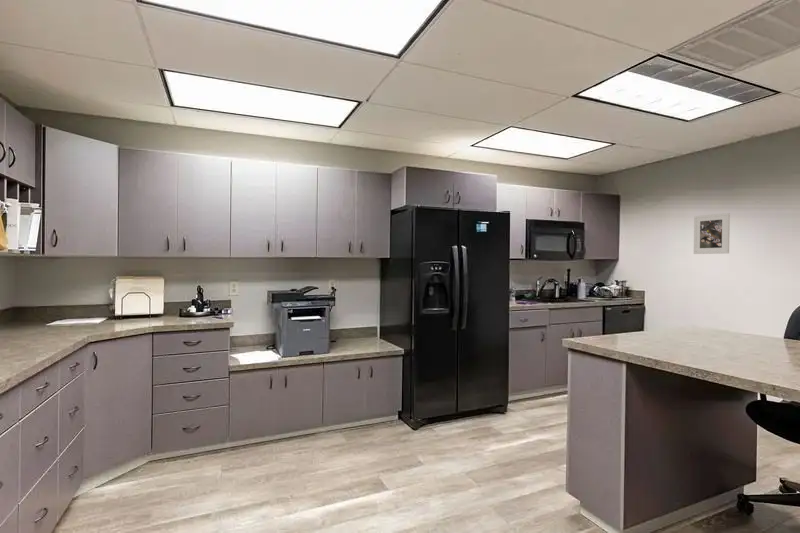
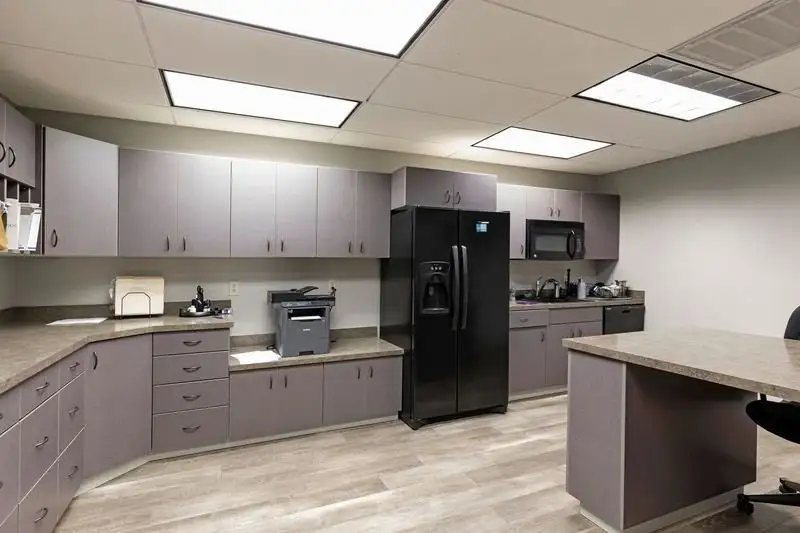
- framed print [693,212,731,255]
